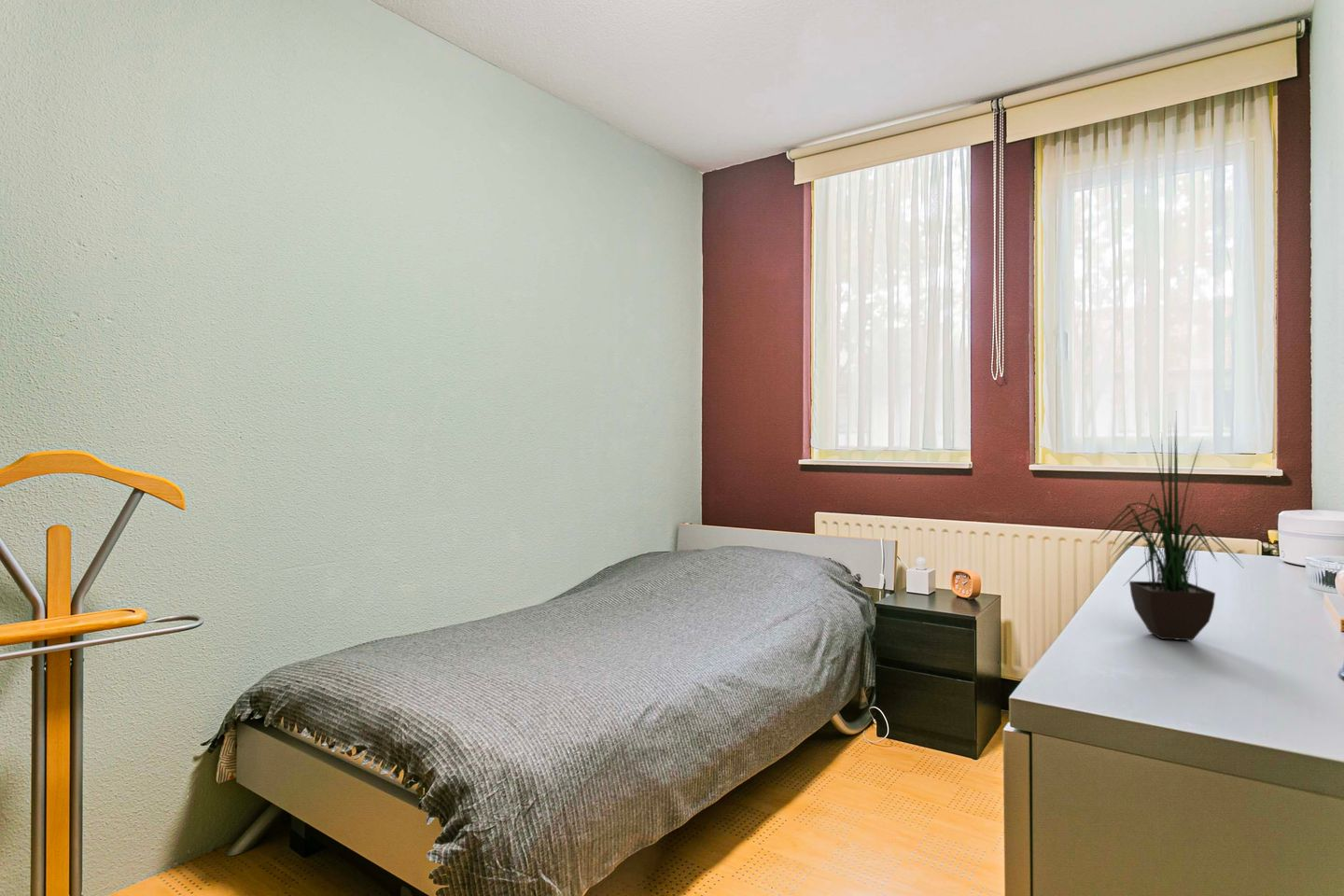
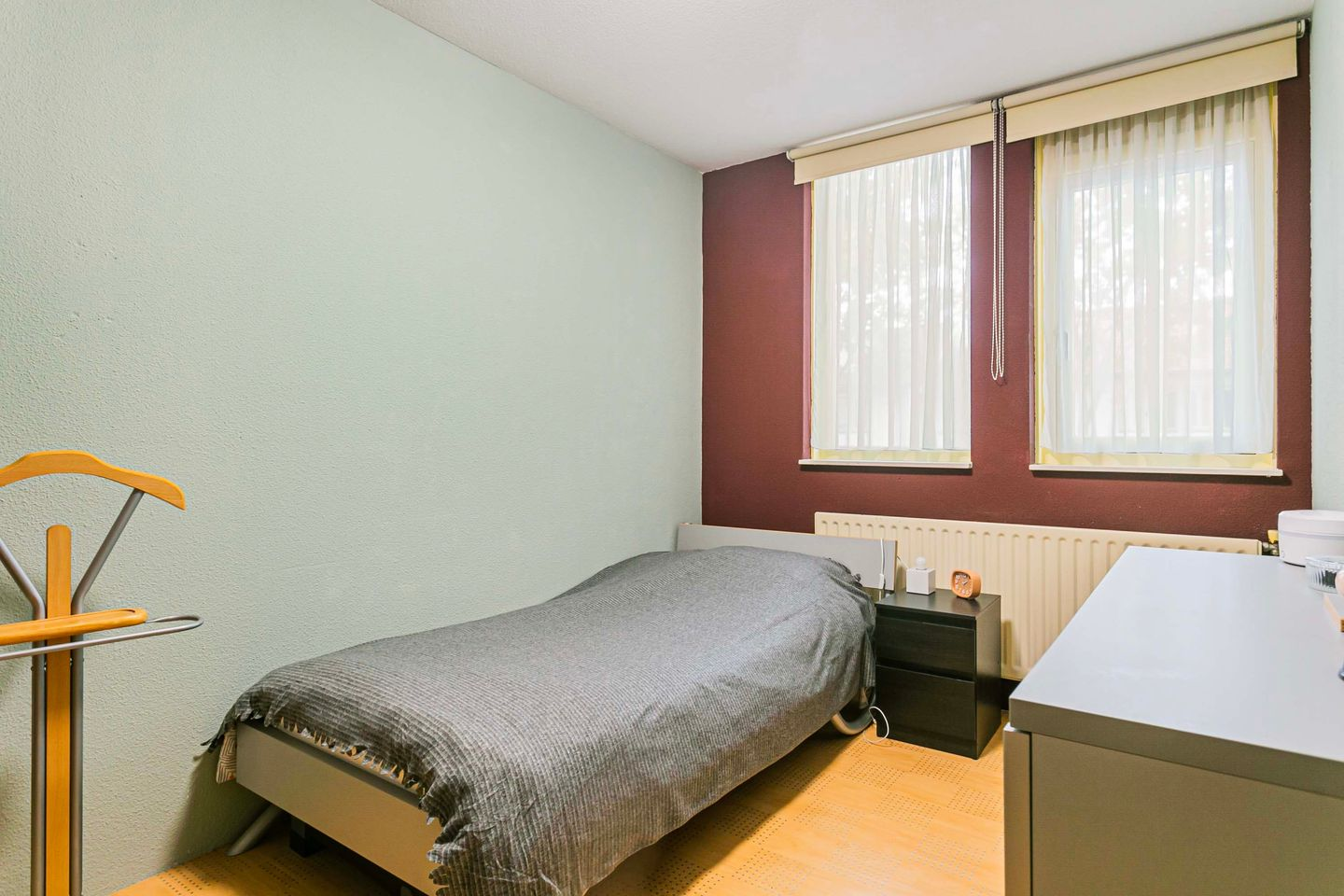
- potted plant [1096,412,1245,641]
